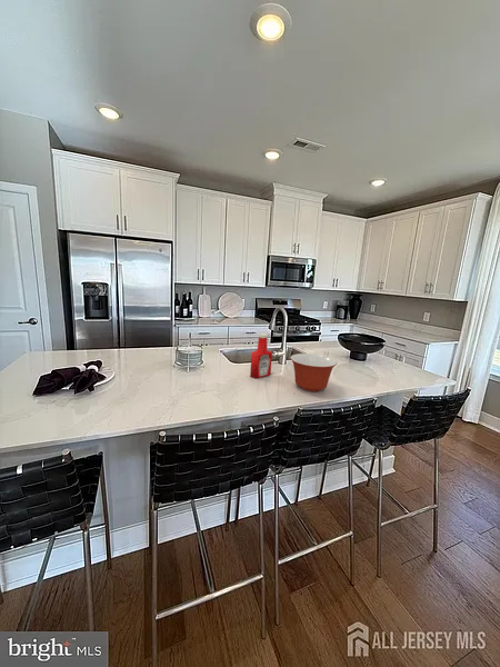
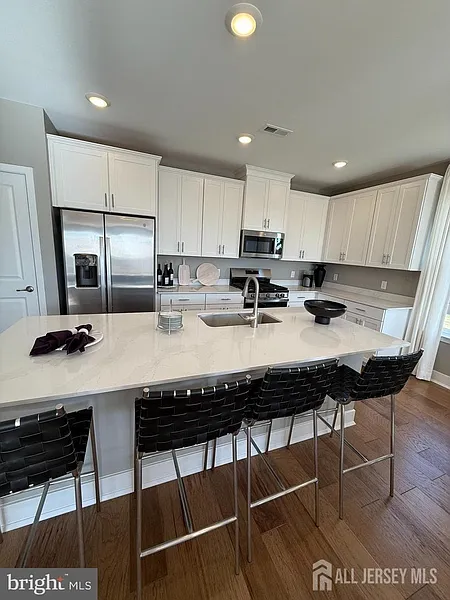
- mixing bowl [290,352,338,392]
- soap bottle [249,332,273,379]
